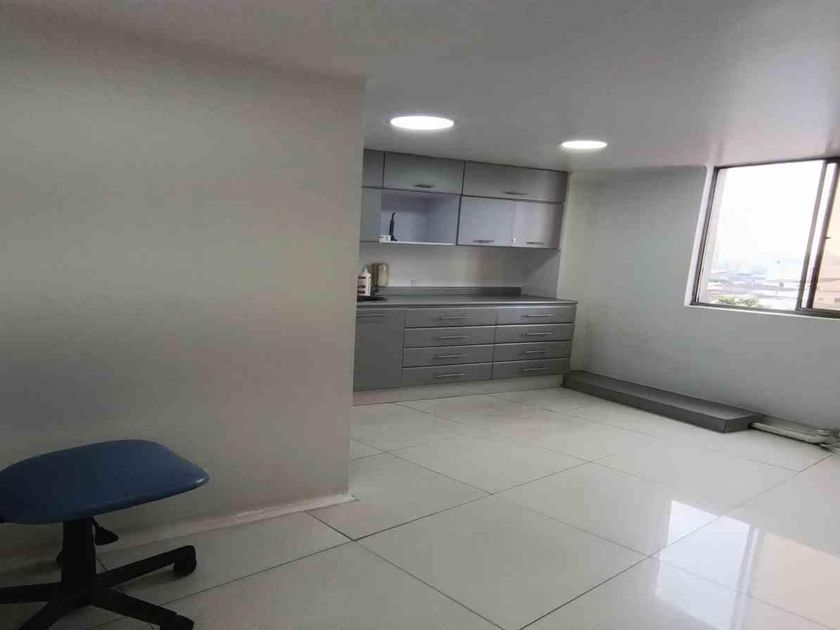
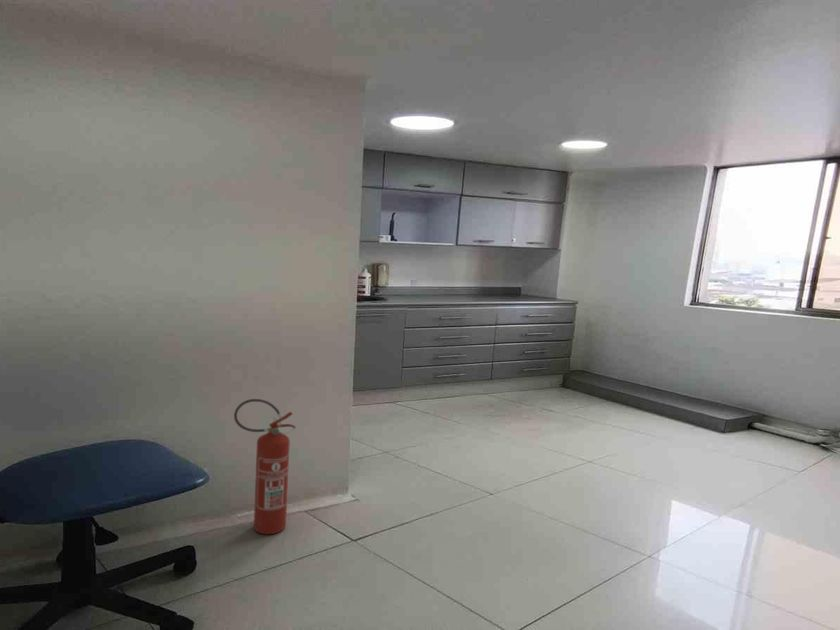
+ fire extinguisher [233,398,297,535]
